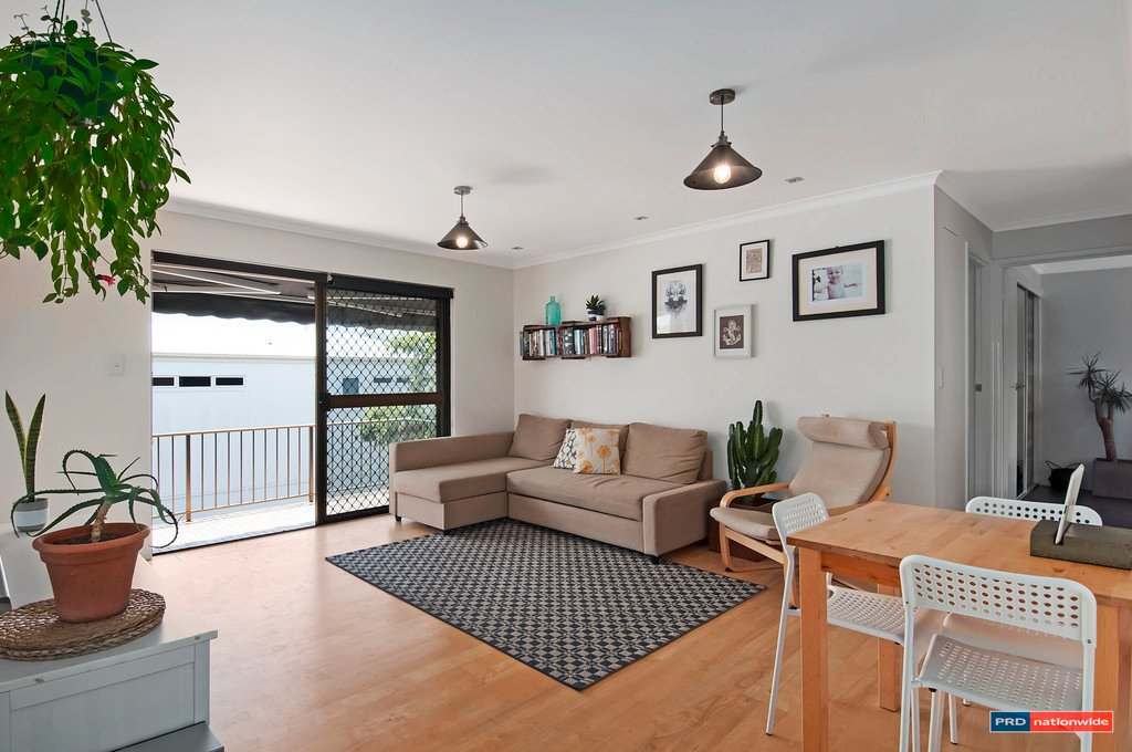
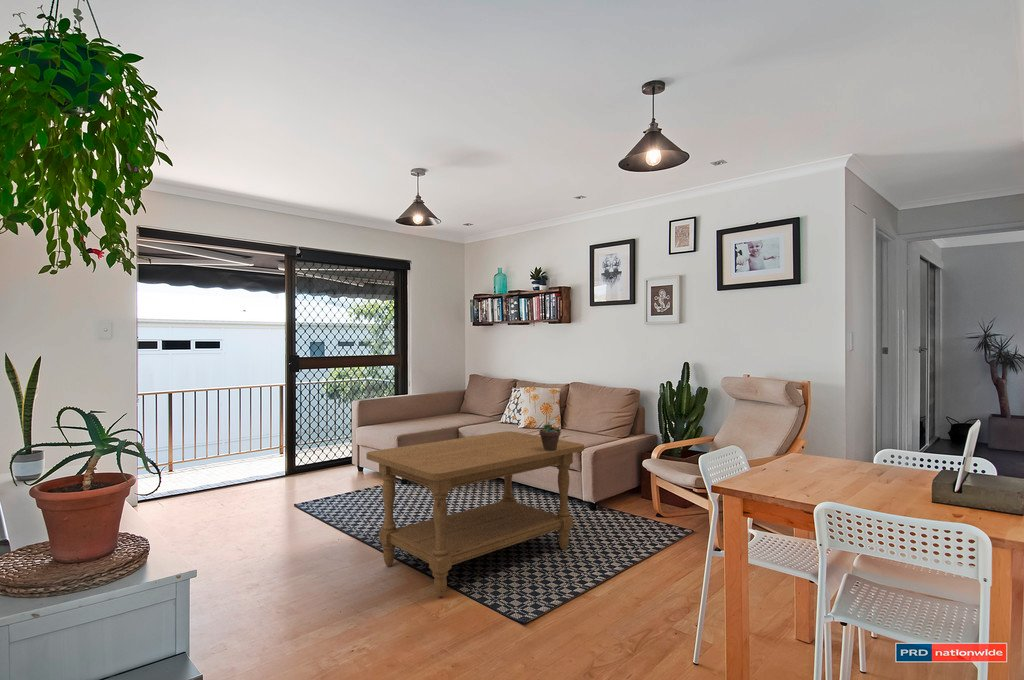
+ coffee table [365,430,585,598]
+ succulent plant [538,414,562,451]
